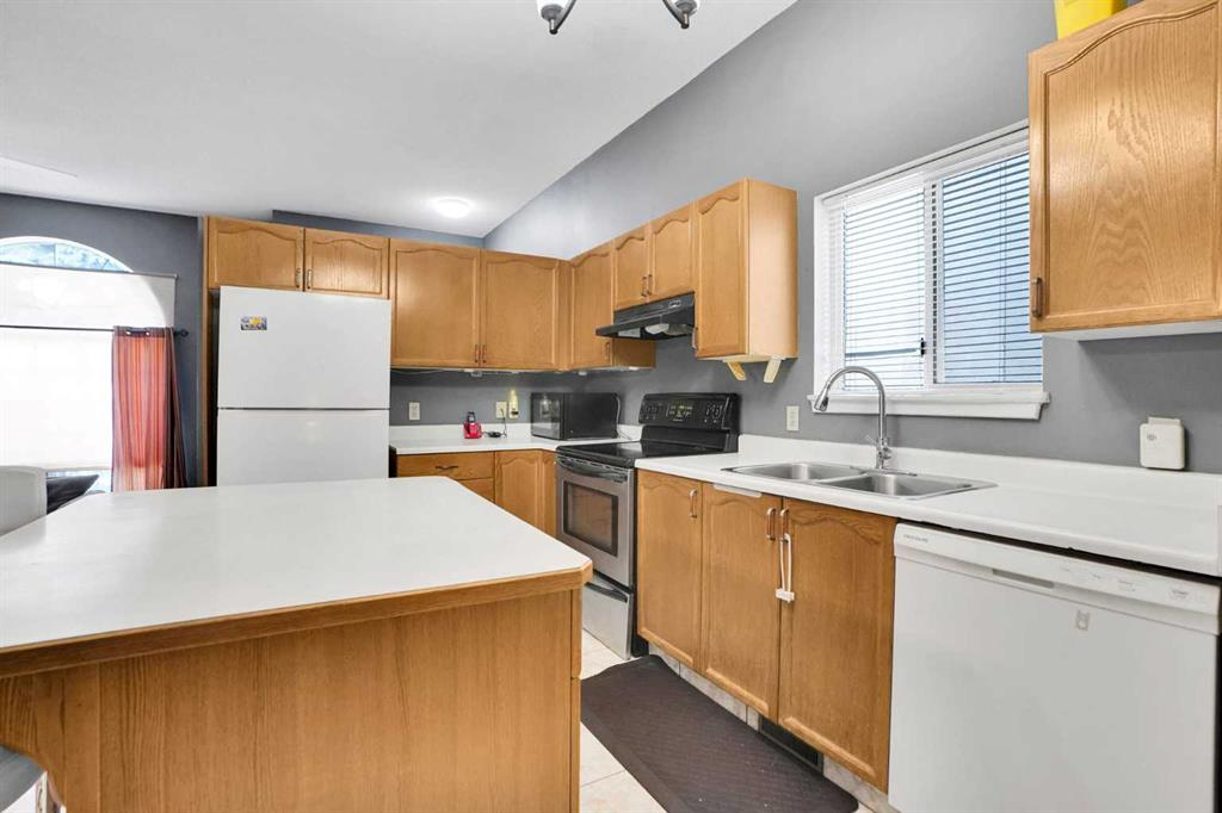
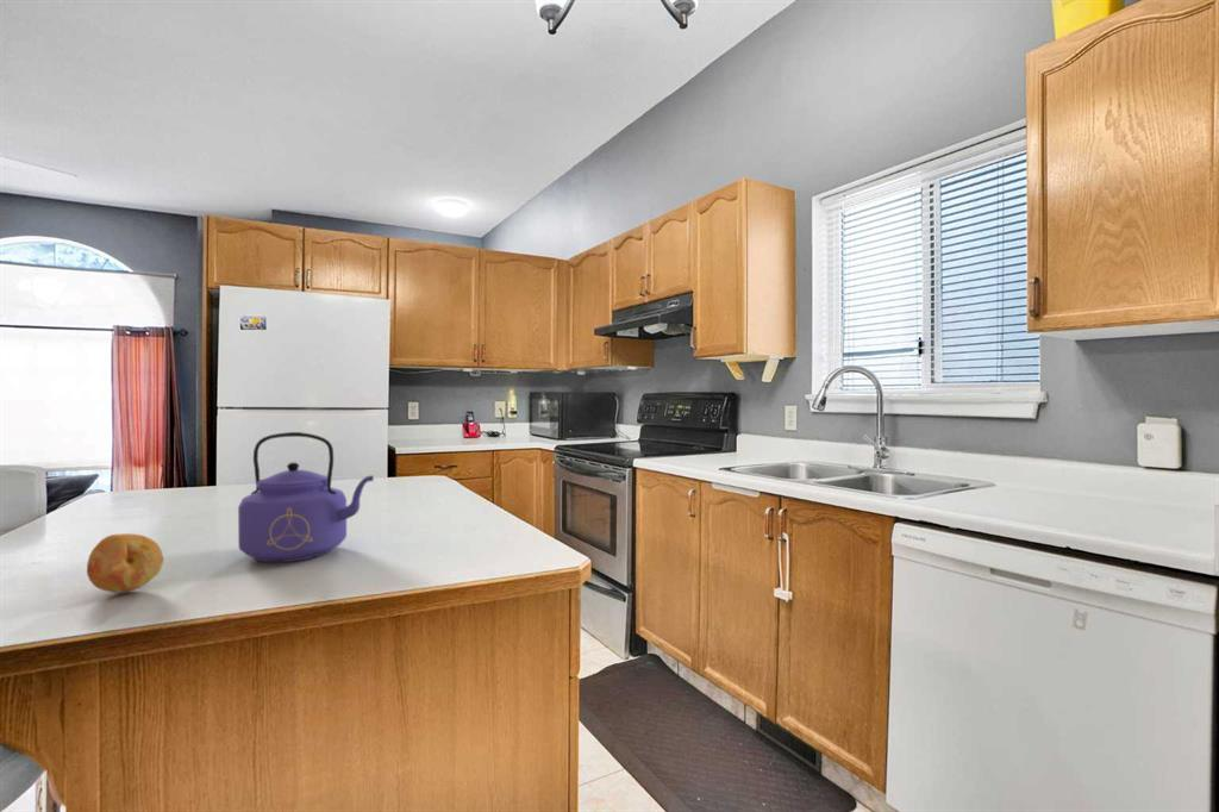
+ fruit [86,532,164,594]
+ kettle [237,431,375,563]
